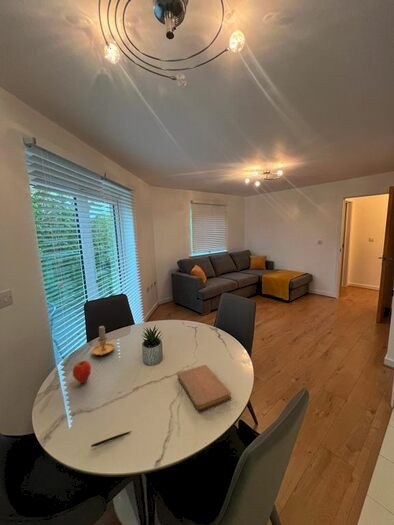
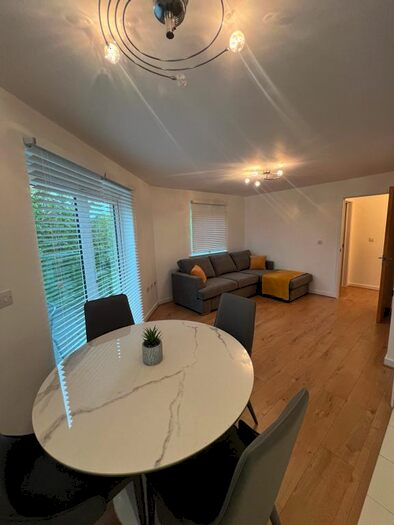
- candle [91,325,116,356]
- pen [90,430,132,448]
- notebook [176,364,232,412]
- apple [72,360,92,384]
